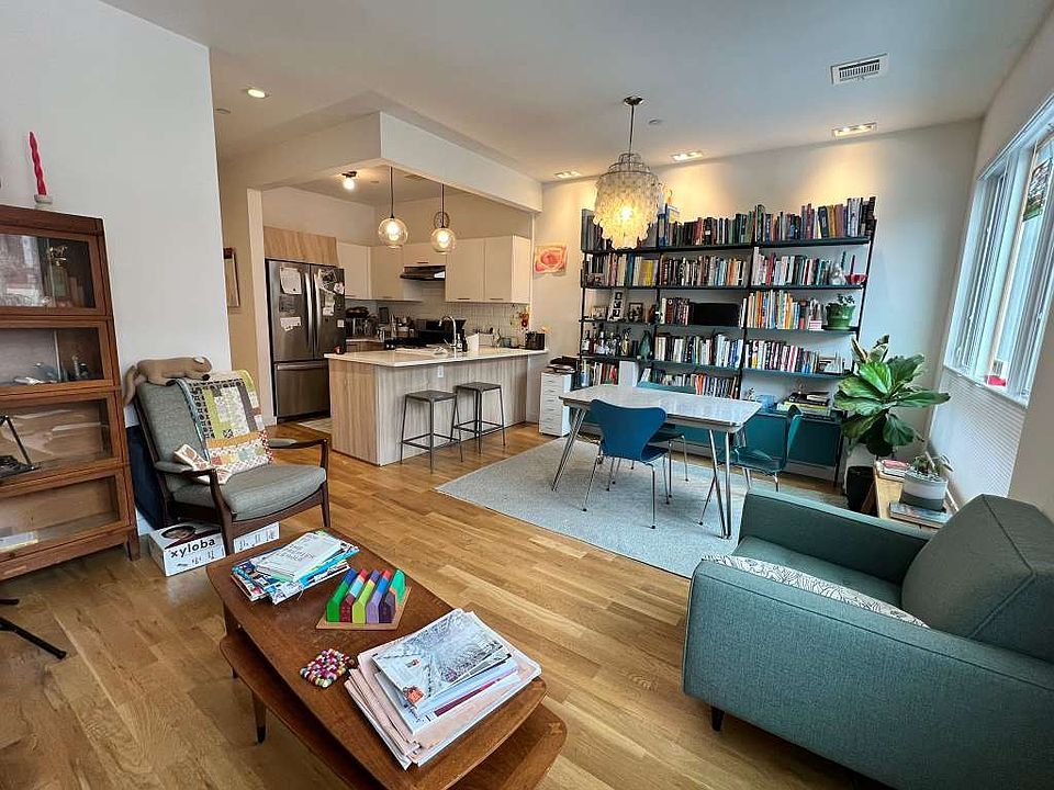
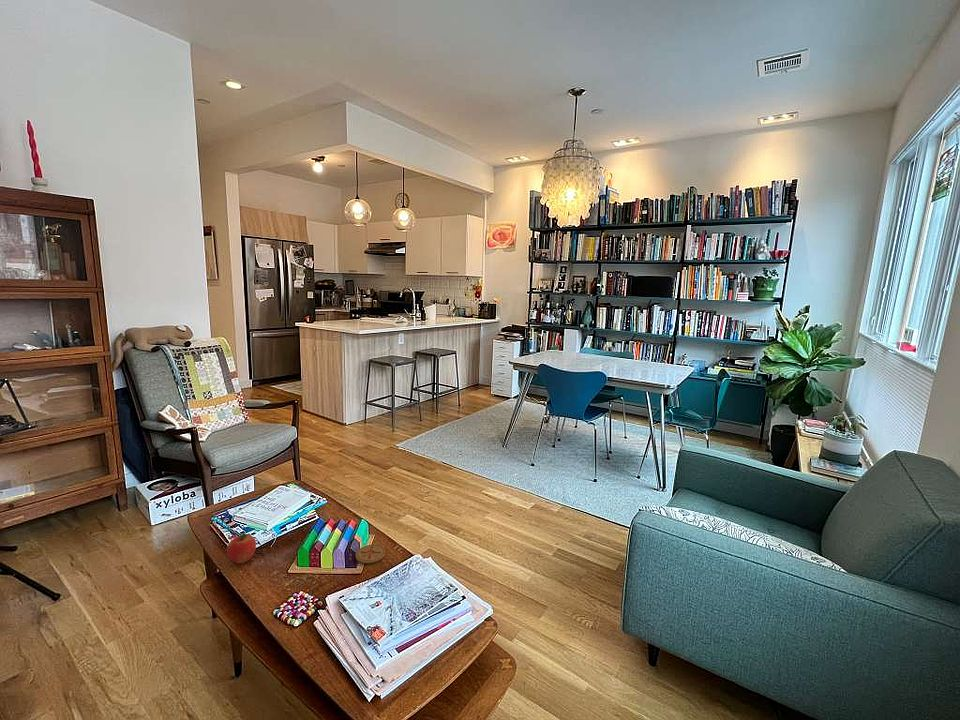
+ coaster [355,544,386,564]
+ apple [226,532,257,565]
